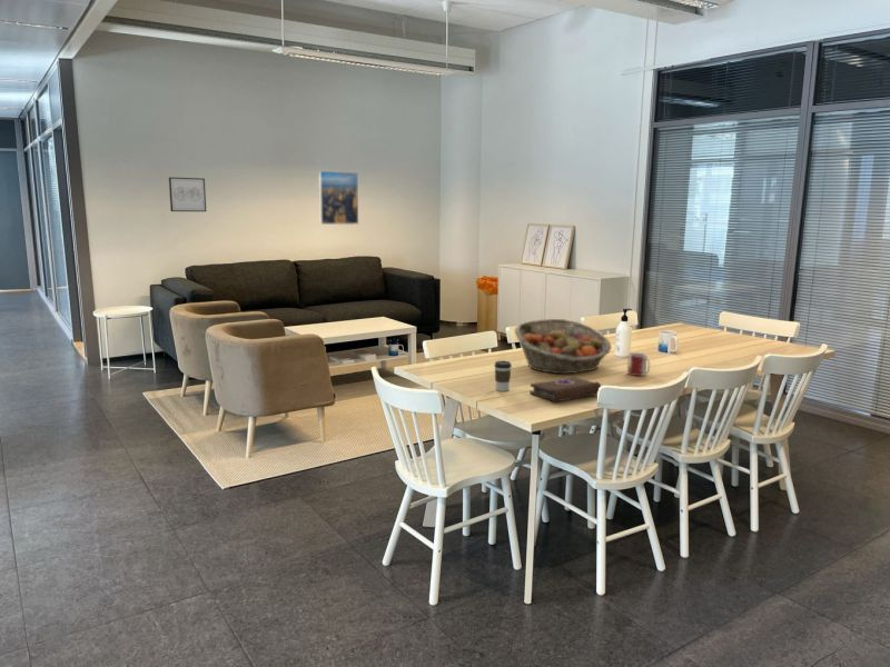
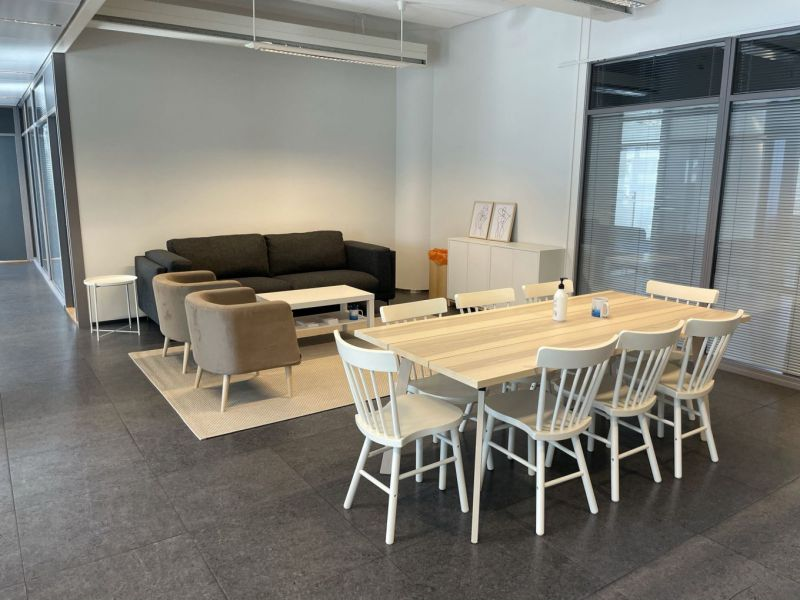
- mug [626,351,651,377]
- coffee cup [493,360,513,392]
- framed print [318,170,359,226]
- wall art [168,176,207,212]
- book [530,376,602,404]
- fruit basket [513,318,613,375]
